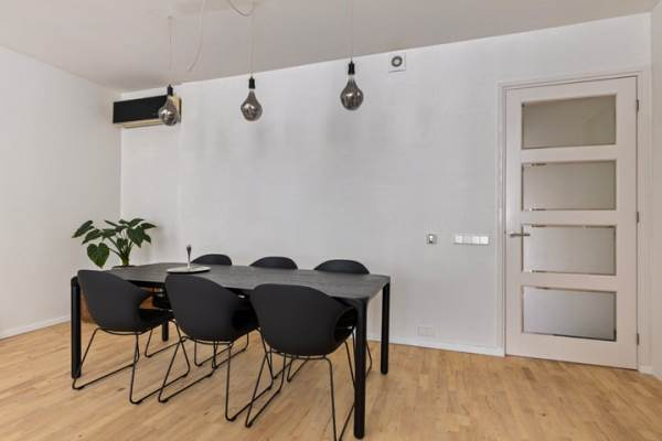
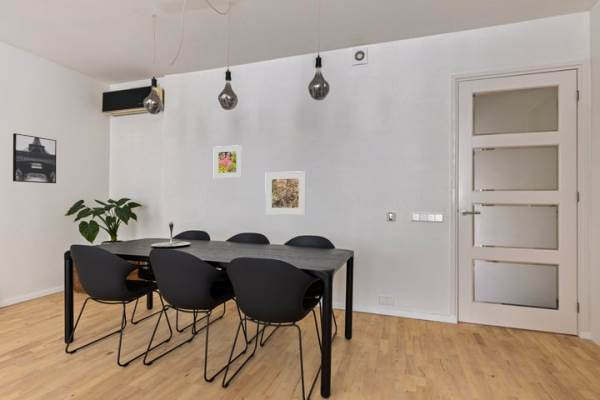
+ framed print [213,144,243,179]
+ wall art [12,132,57,184]
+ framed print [264,170,307,216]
